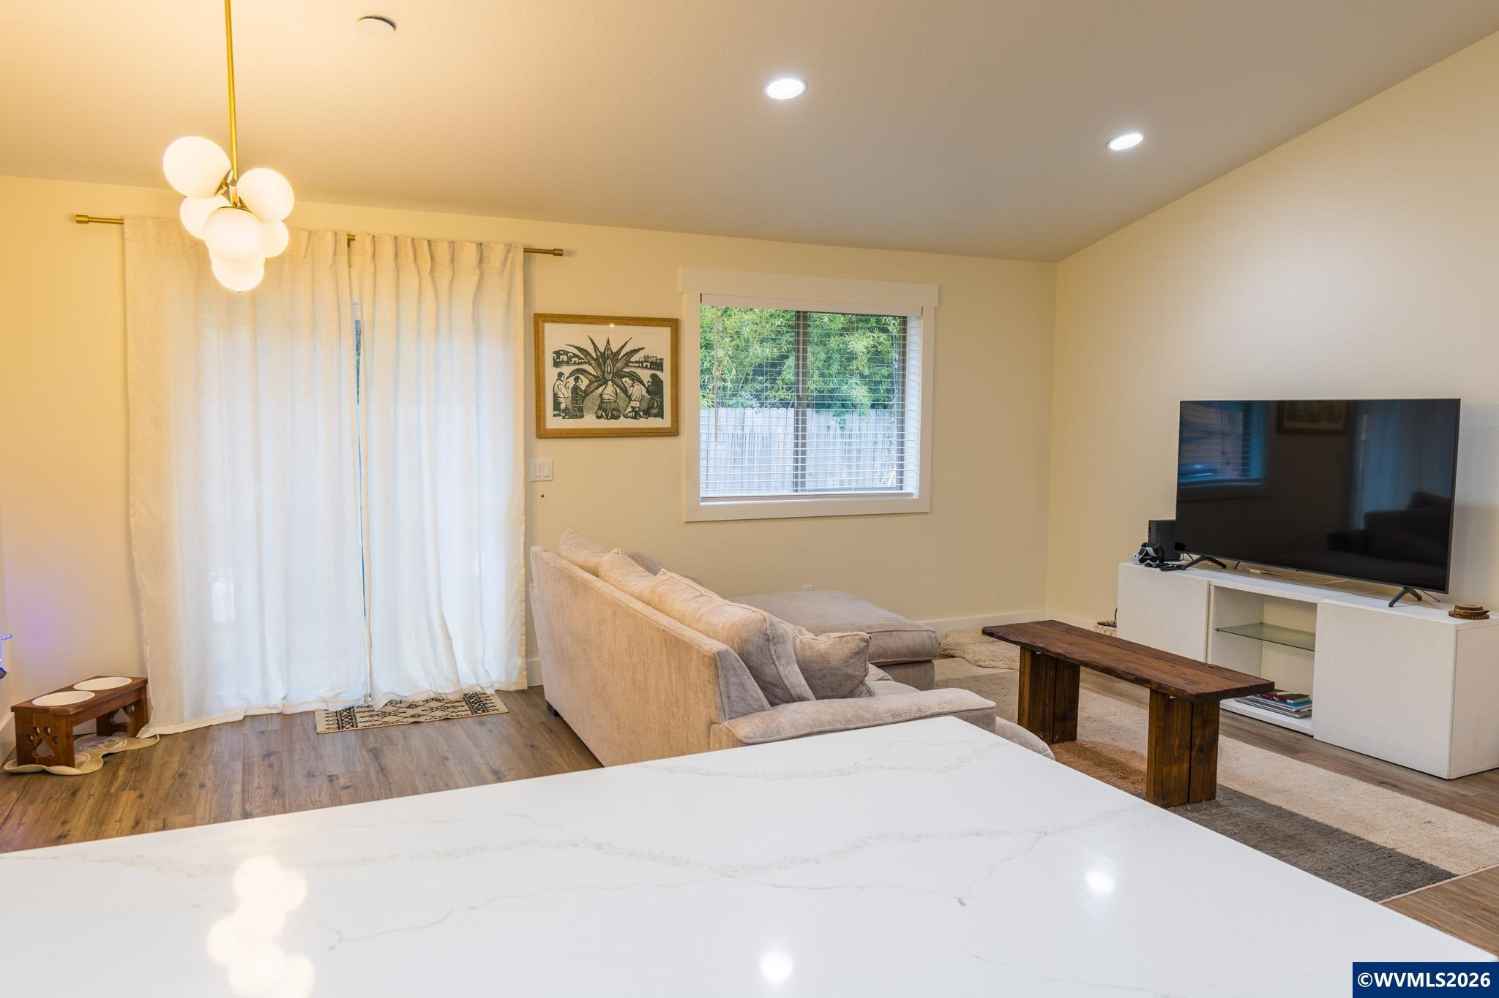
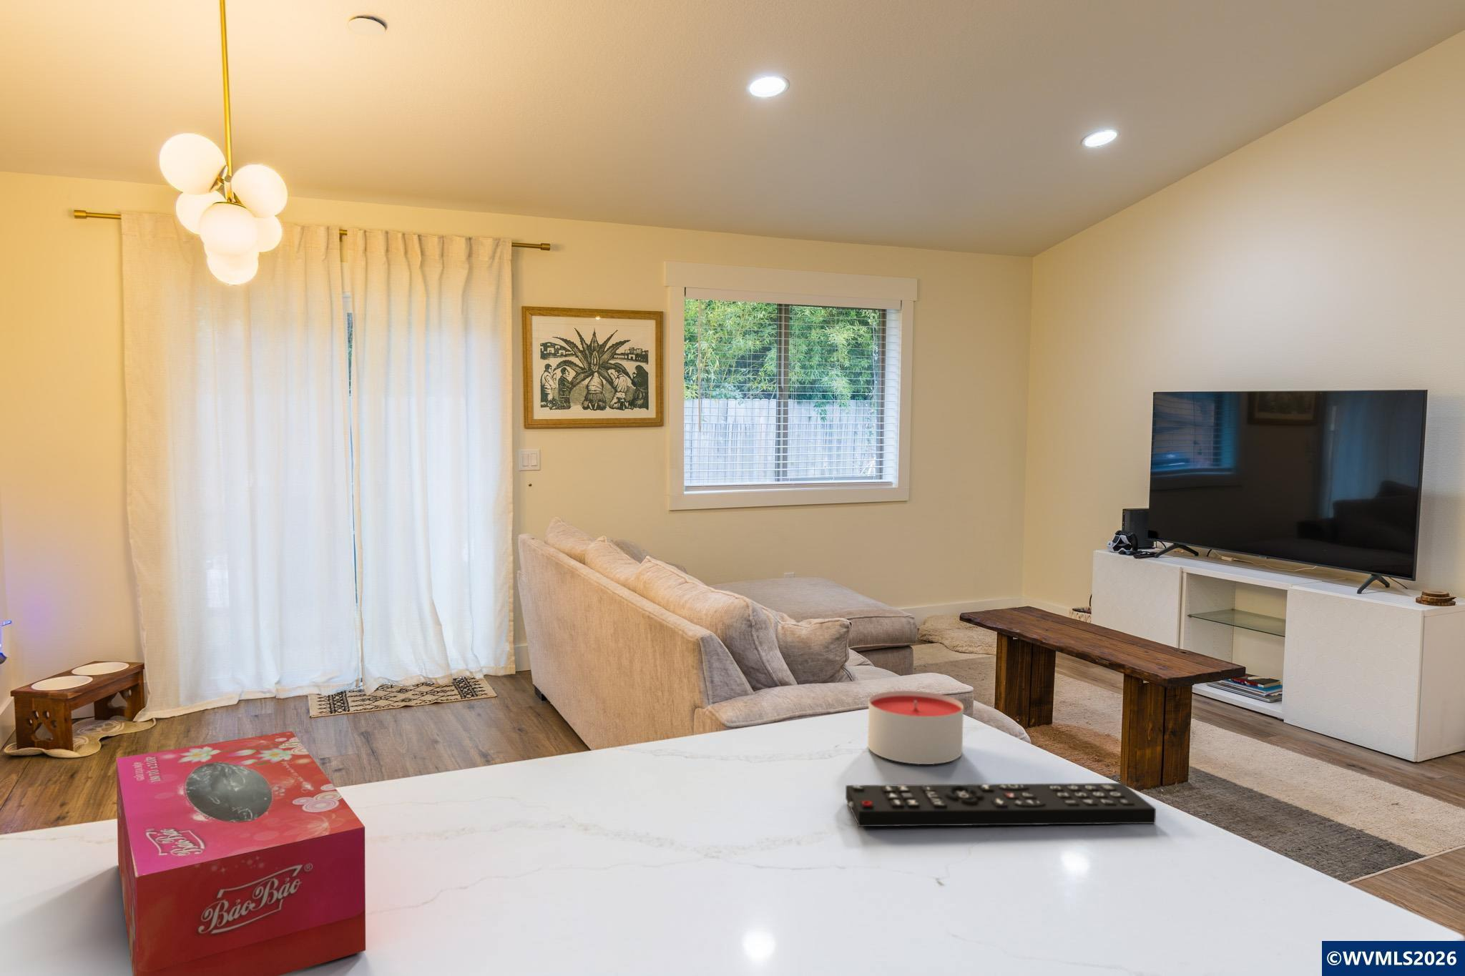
+ remote control [845,782,1157,827]
+ candle [867,690,964,765]
+ tissue box [115,731,366,976]
